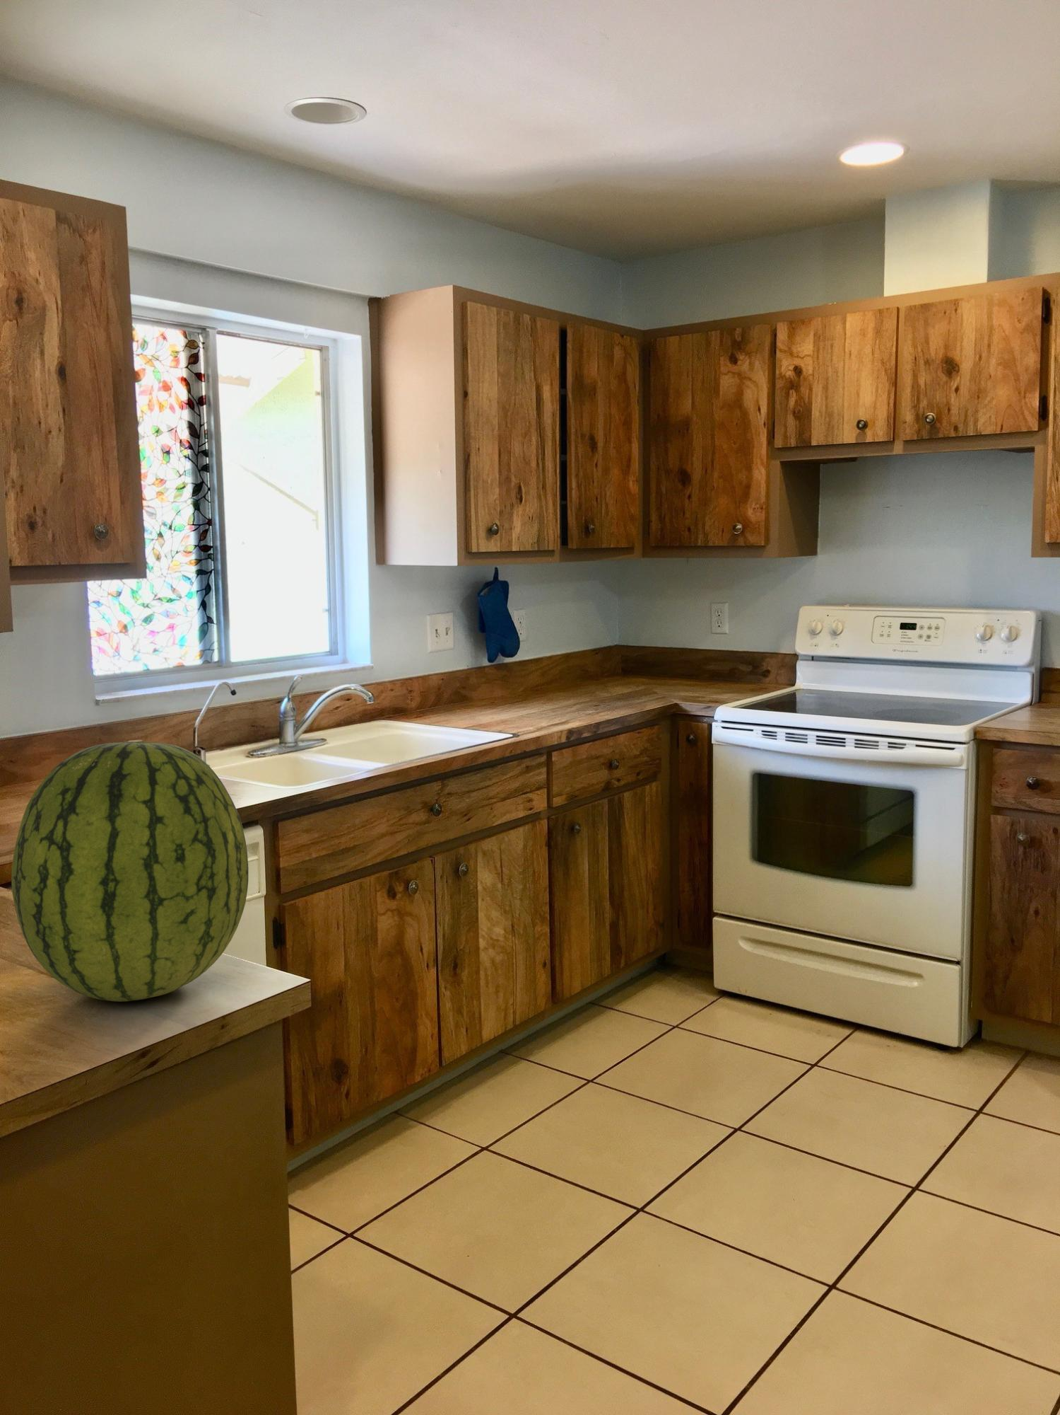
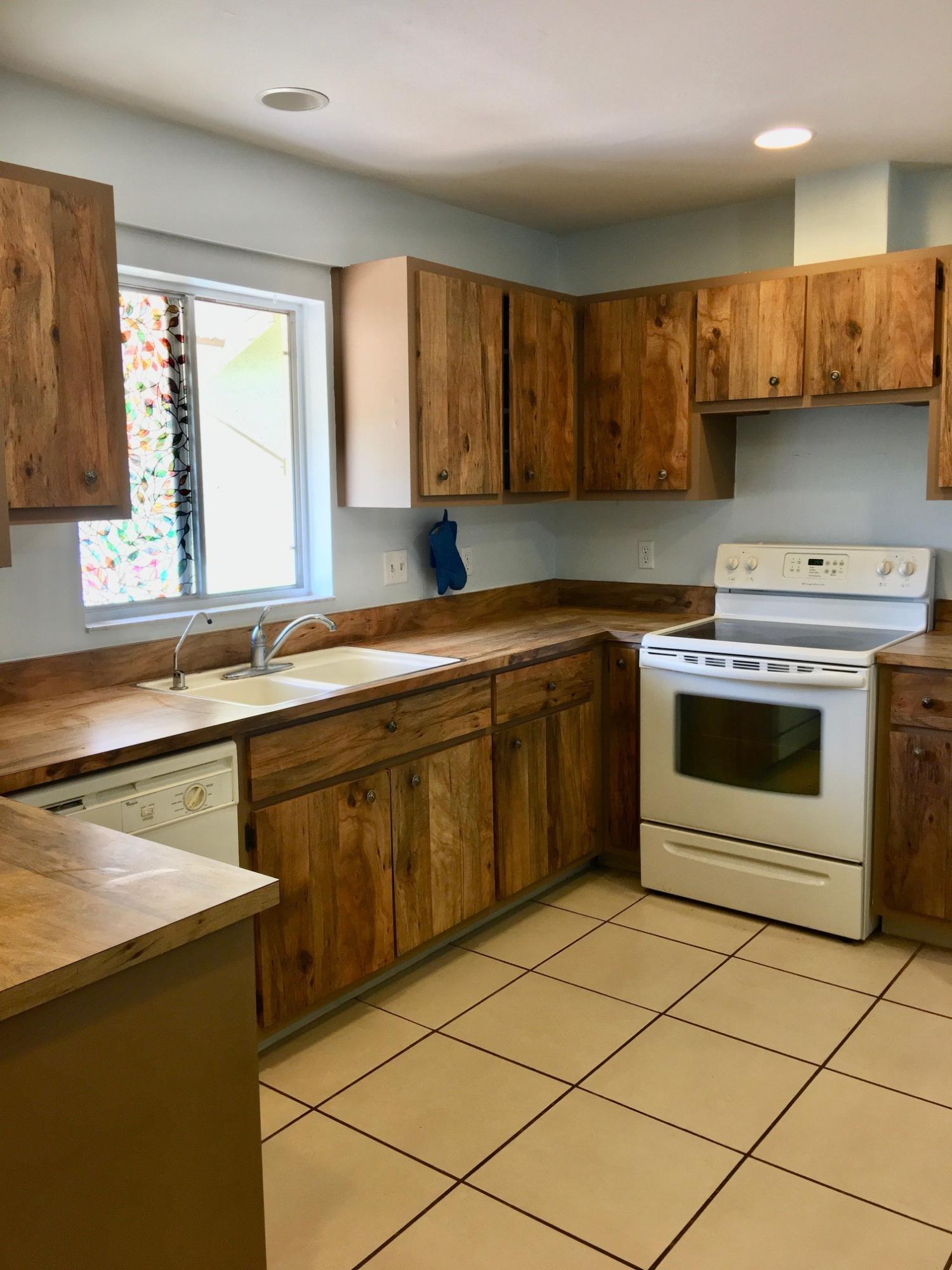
- fruit [11,740,249,1003]
